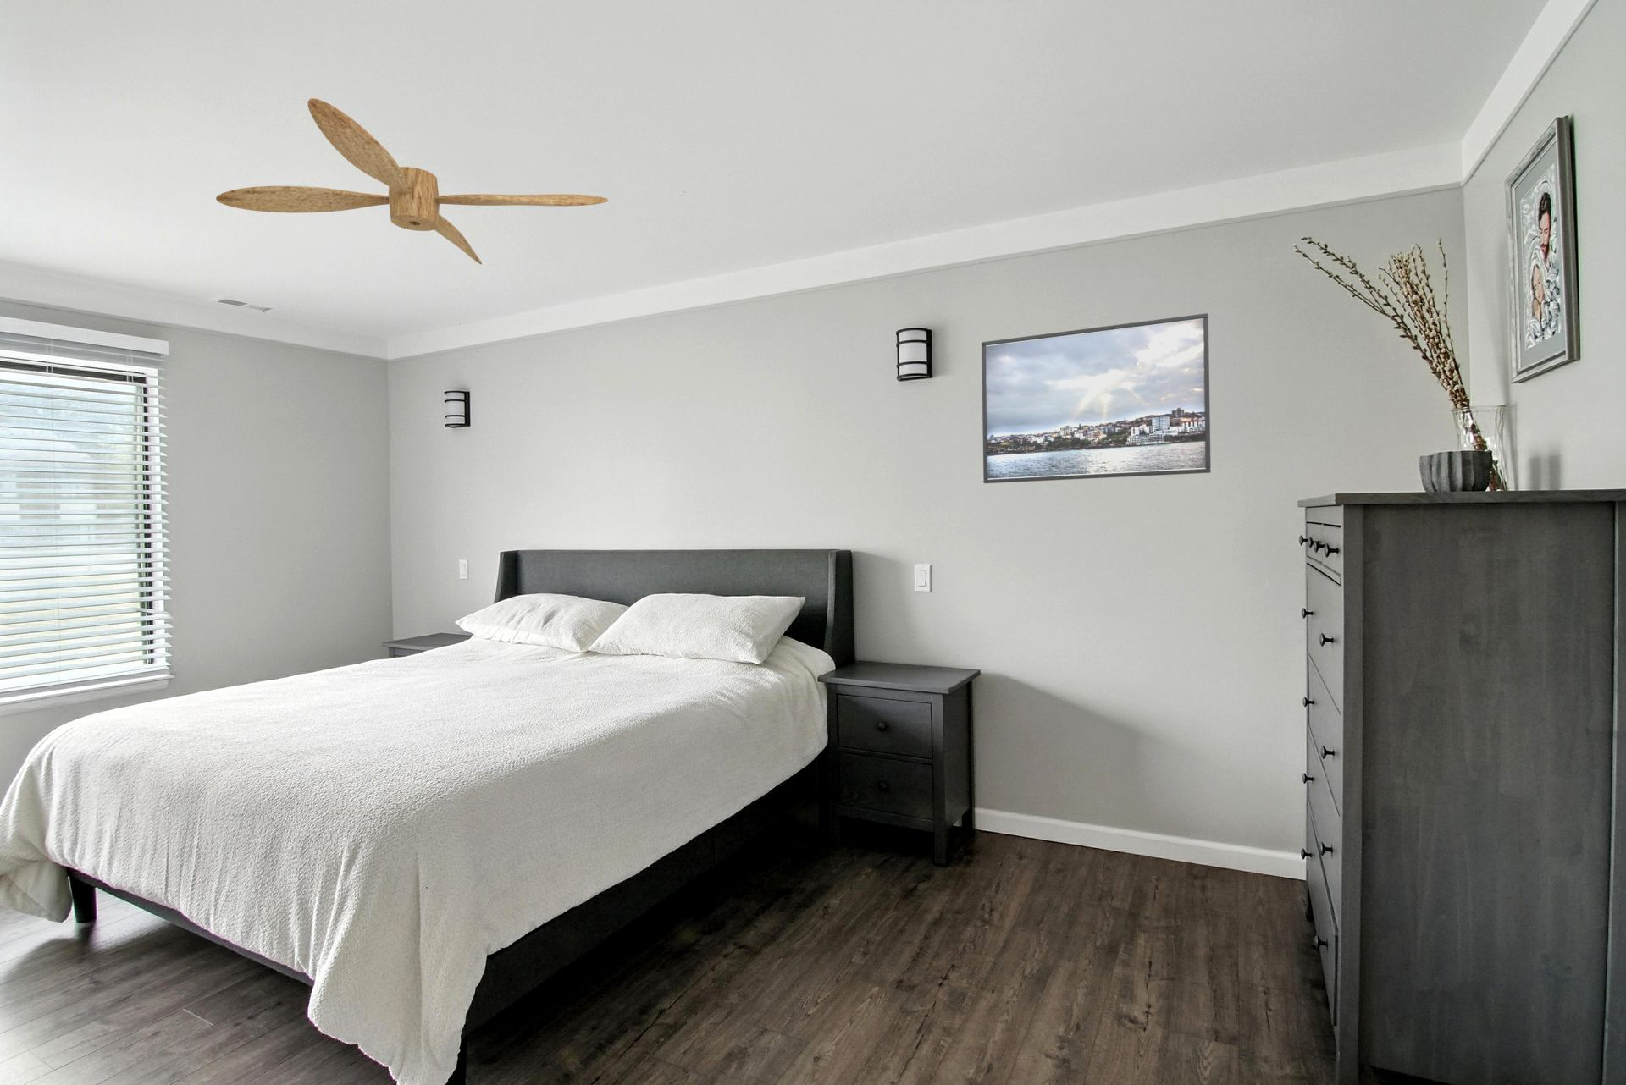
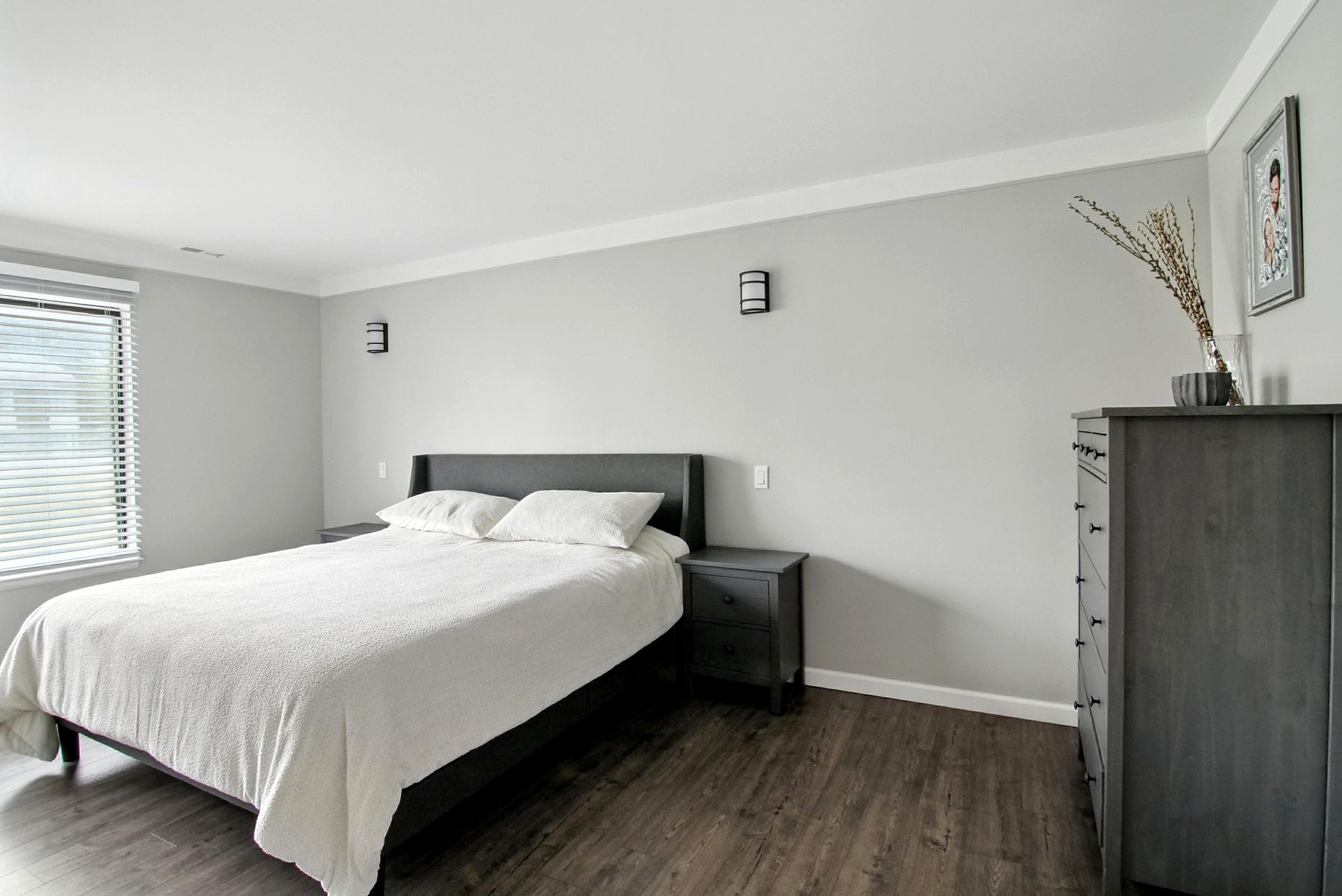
- ceiling fan [216,97,609,265]
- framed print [980,312,1212,484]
